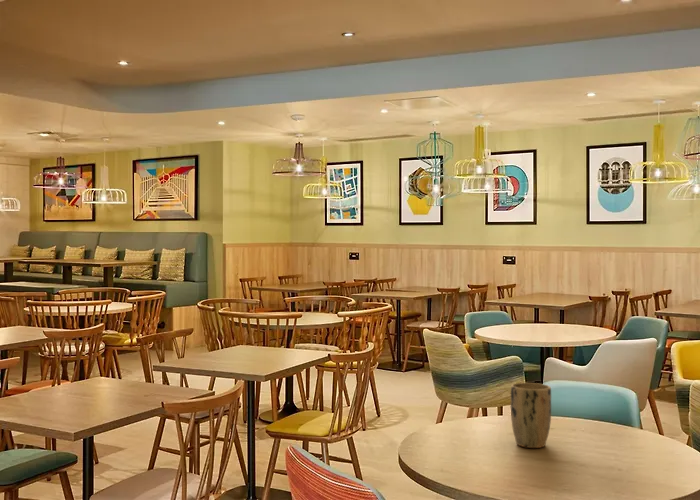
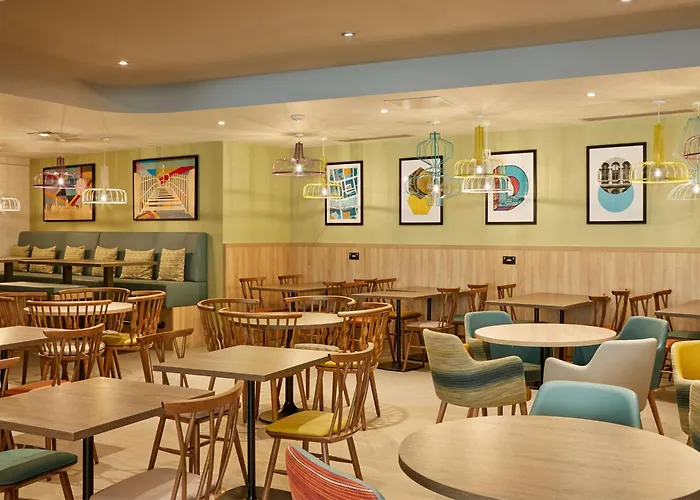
- plant pot [509,382,552,449]
